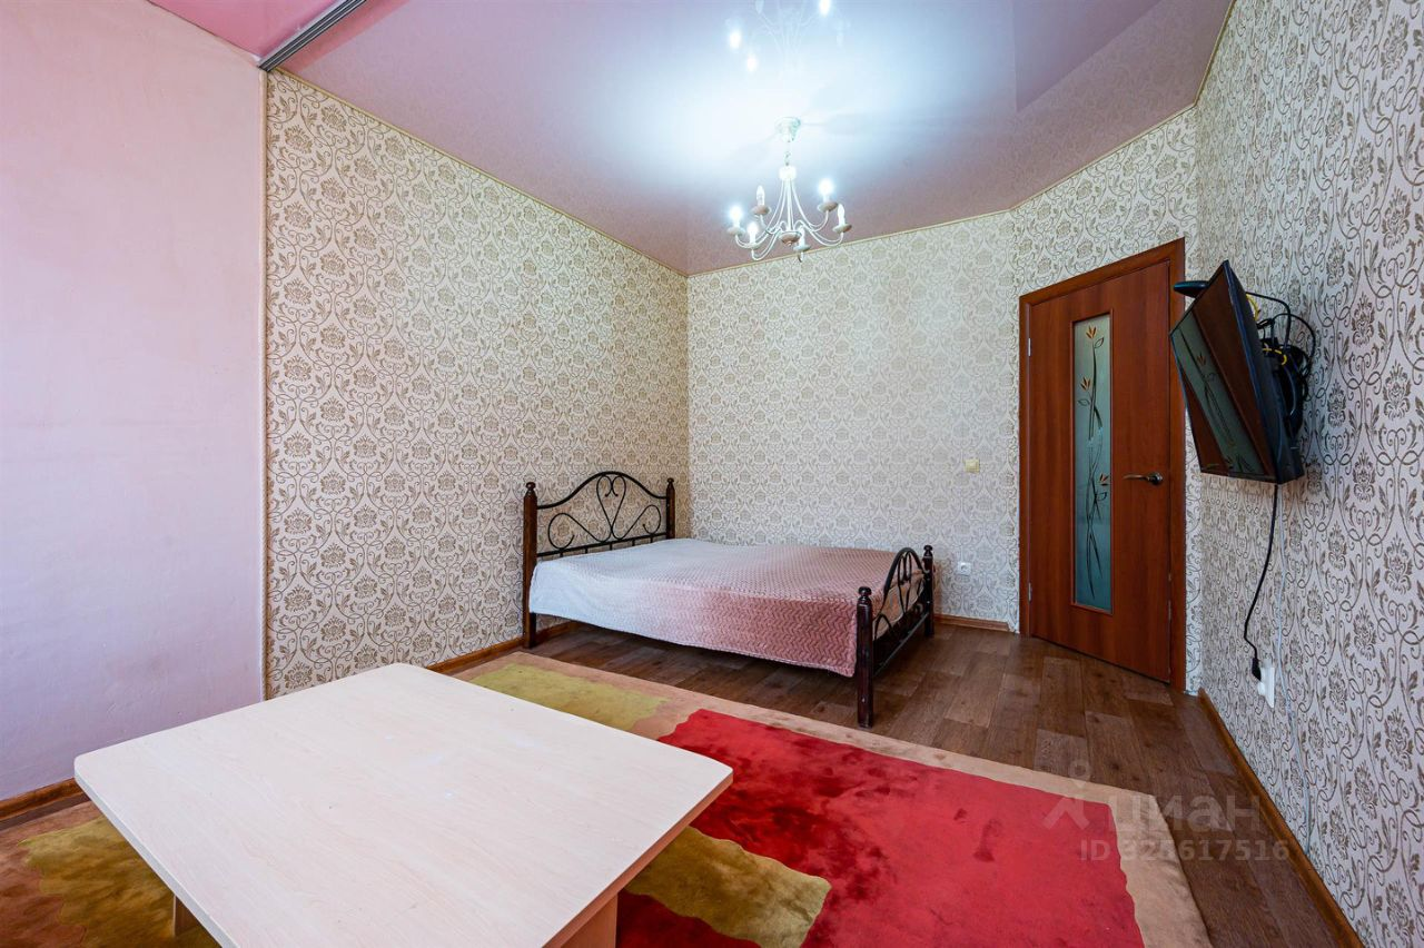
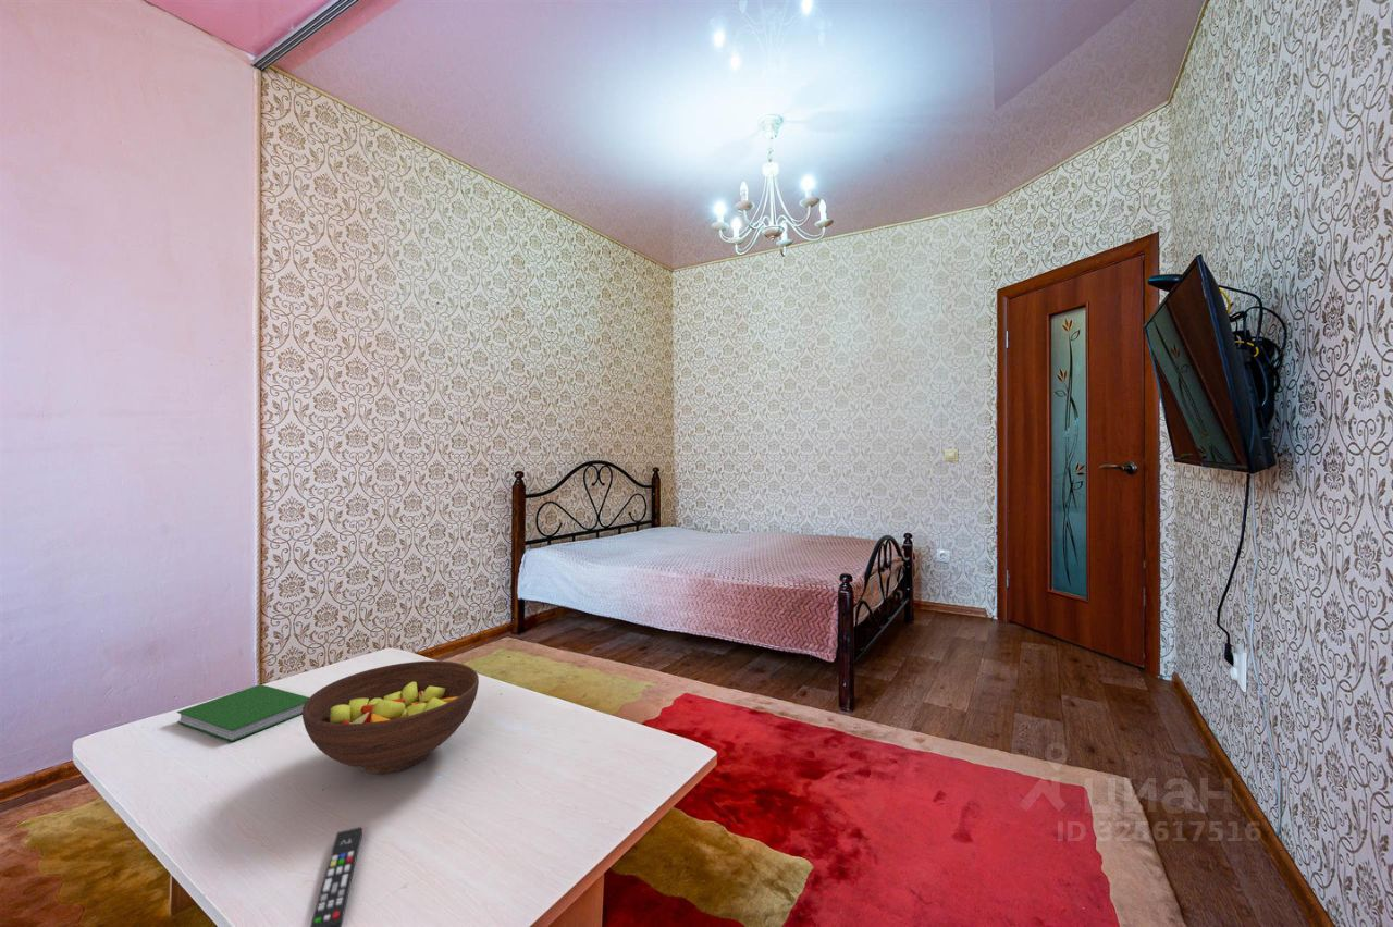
+ remote control [309,826,363,927]
+ fruit bowl [301,660,480,775]
+ hardcover book [176,683,310,743]
